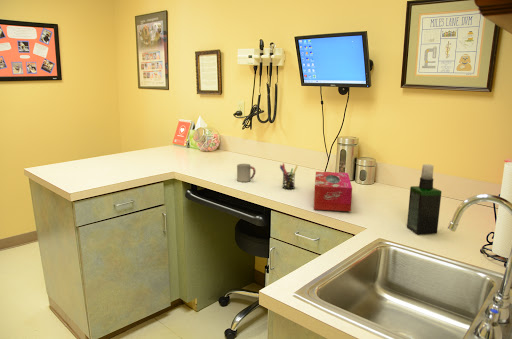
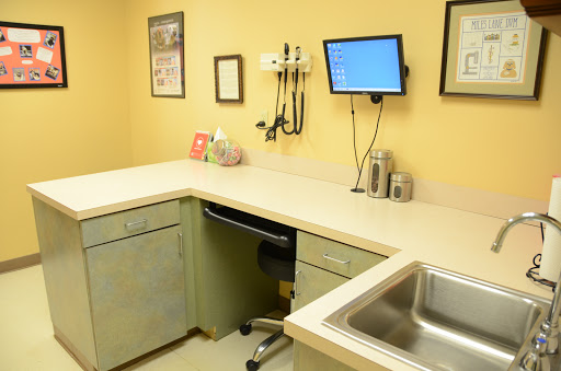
- pen holder [279,162,299,190]
- spray bottle [406,163,442,236]
- cup [236,163,257,183]
- tissue box [313,171,353,212]
